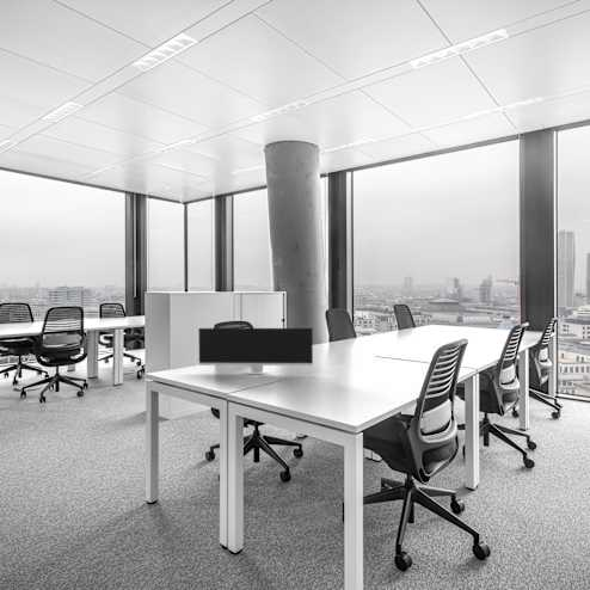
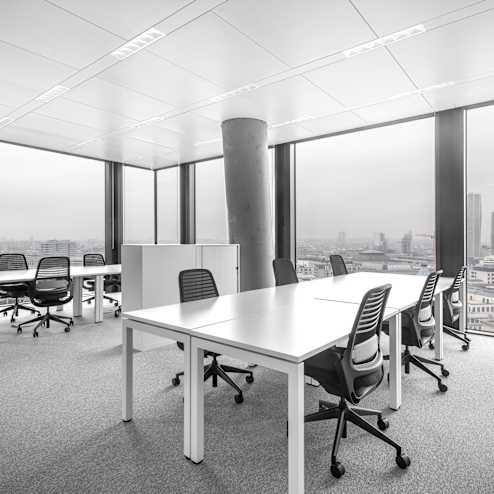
- monitor [197,327,314,375]
